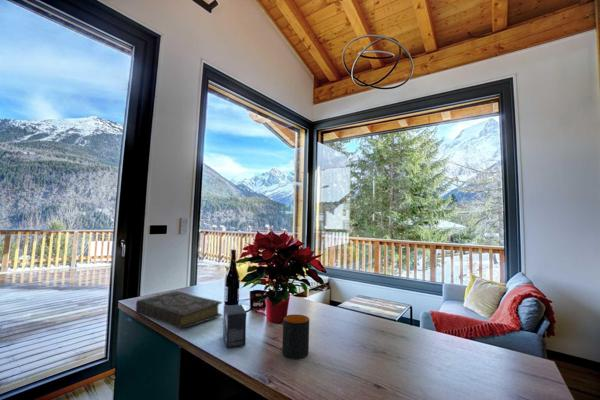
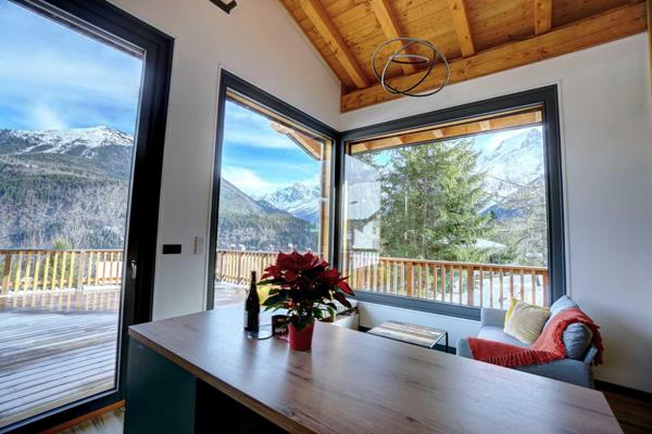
- book [135,290,223,329]
- mug [281,314,310,360]
- small box [222,303,247,349]
